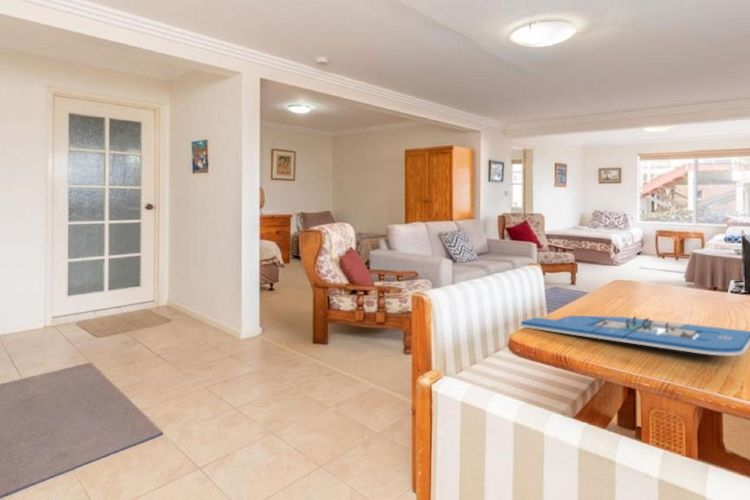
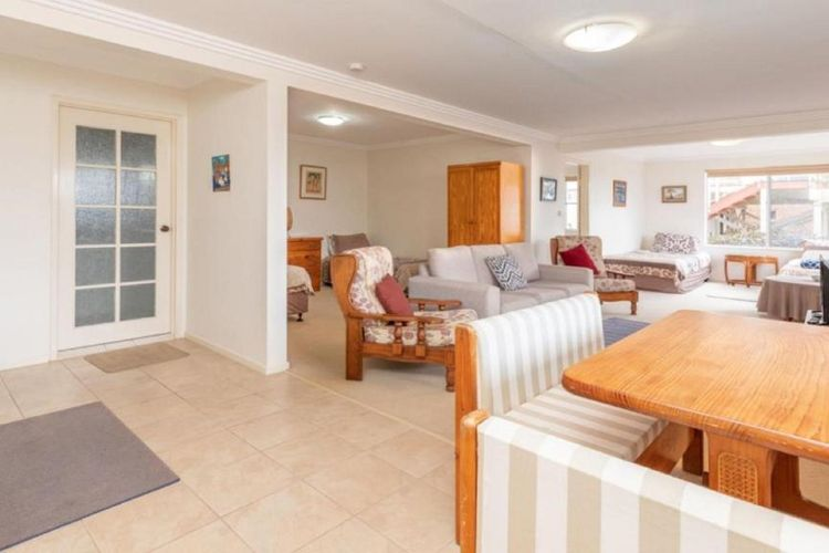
- board game [518,314,750,357]
